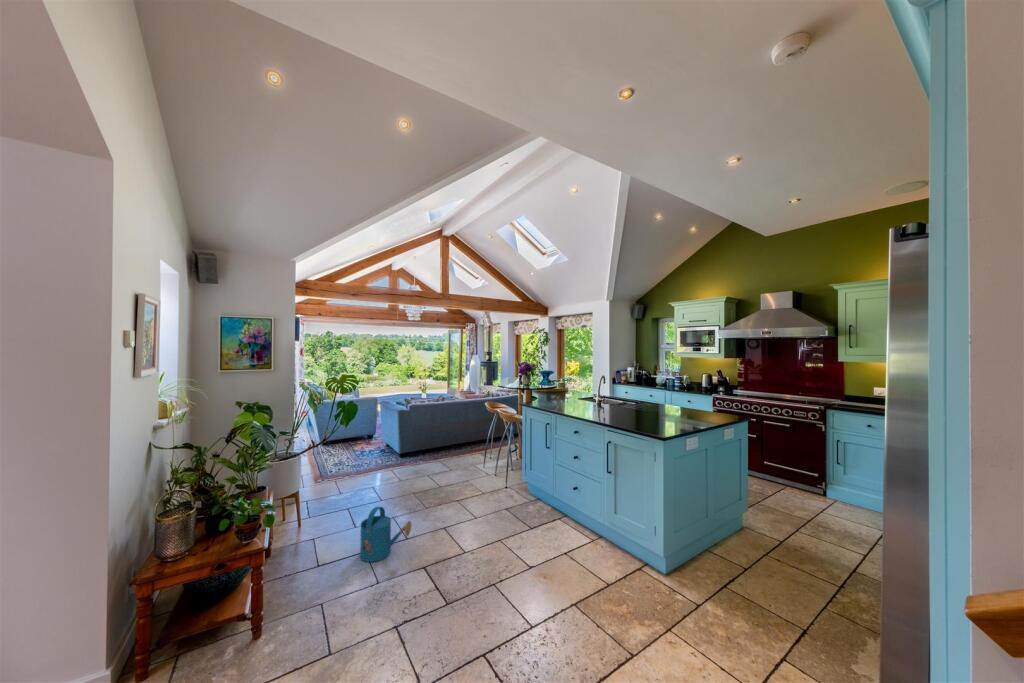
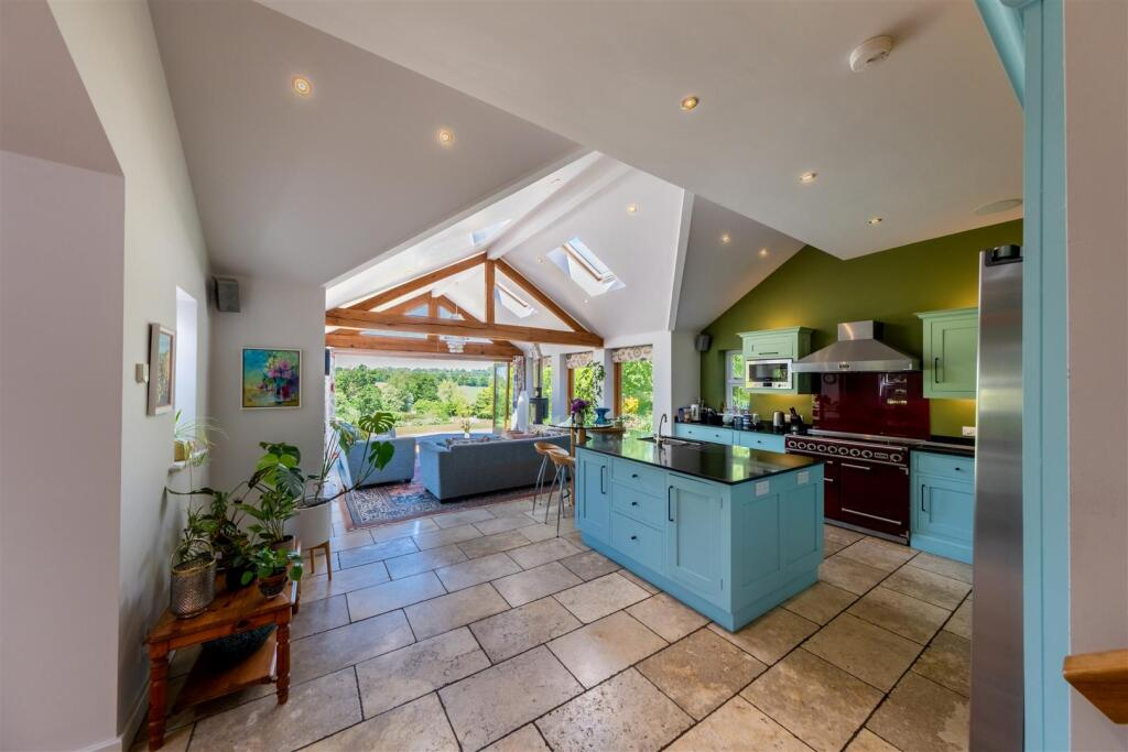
- watering can [359,506,412,563]
